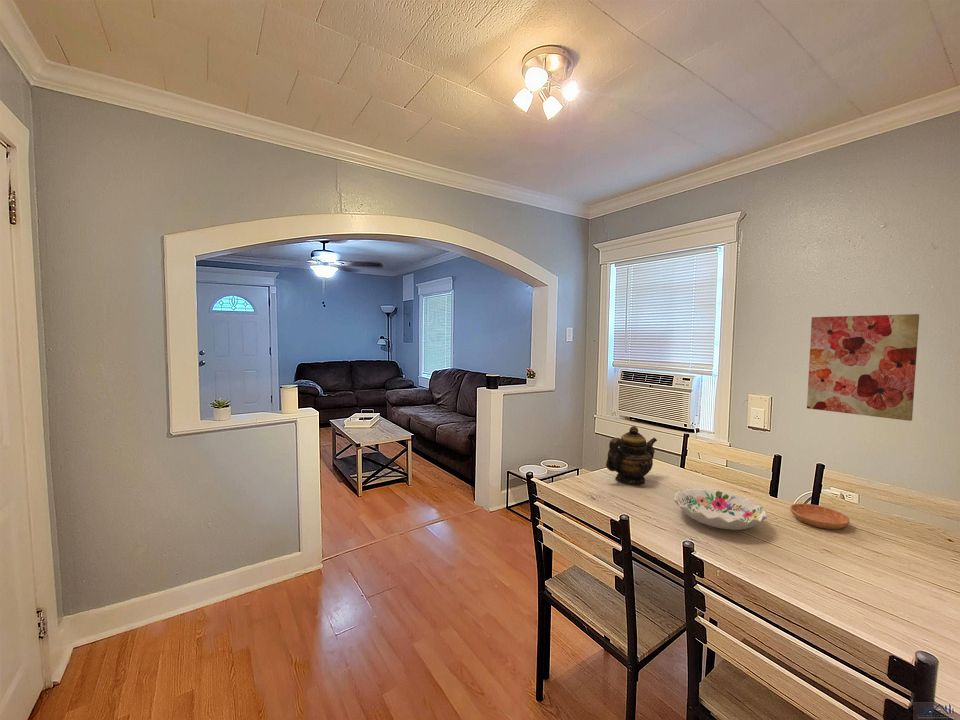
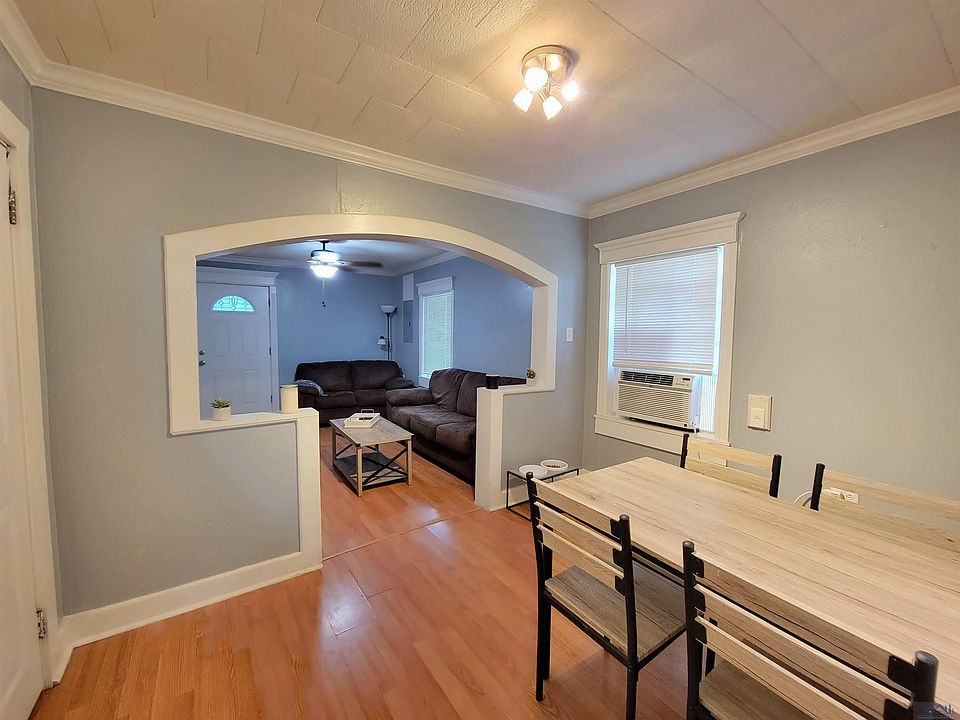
- saucer [789,503,851,530]
- decorative bowl [673,487,768,531]
- wall art [806,313,920,422]
- teapot [605,425,658,486]
